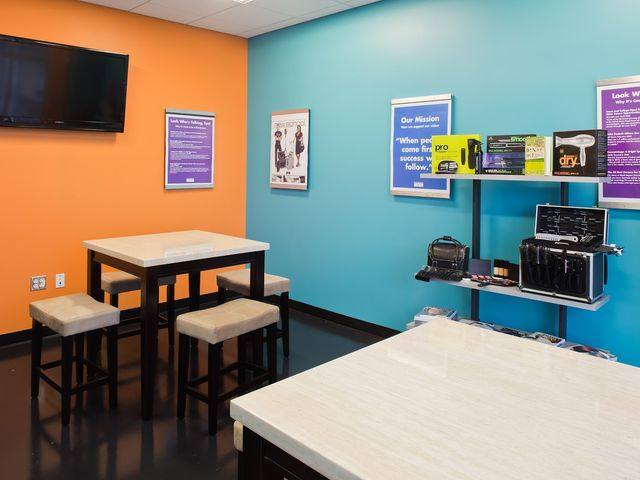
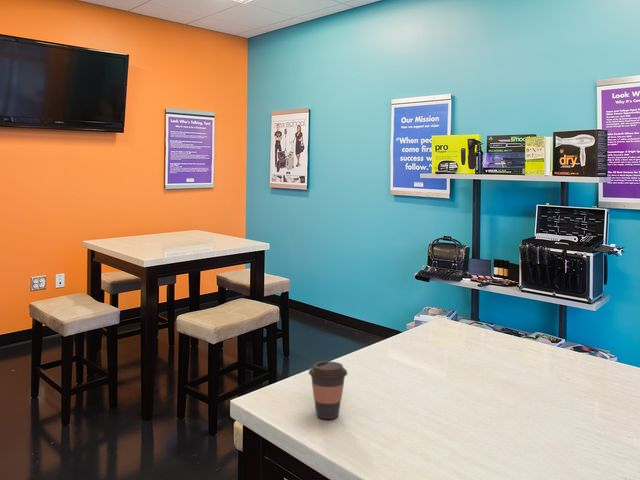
+ coffee cup [308,360,348,420]
